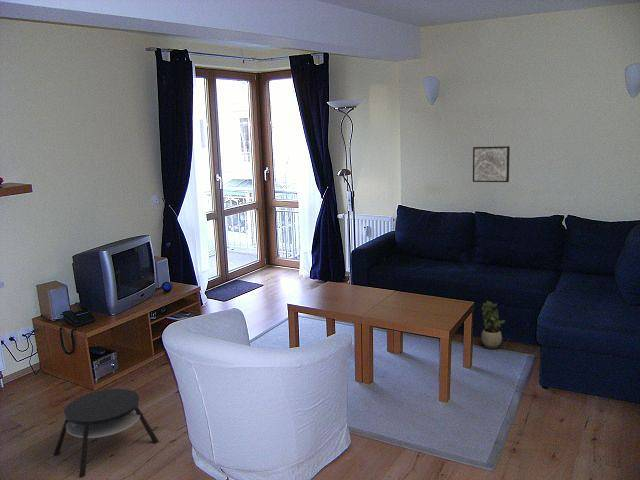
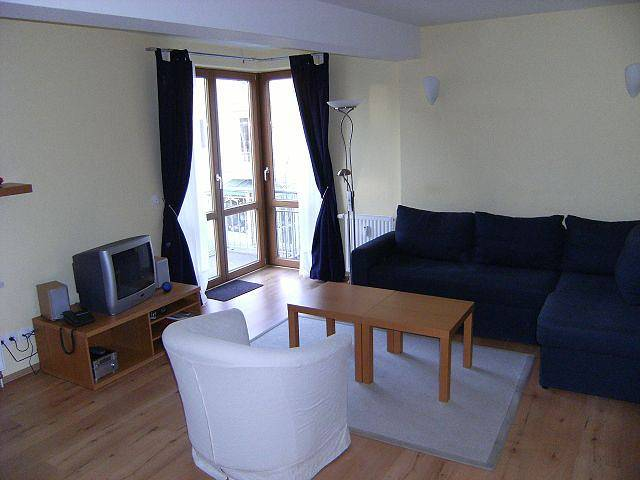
- potted plant [480,300,506,350]
- wall art [472,145,511,183]
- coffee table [53,388,160,479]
